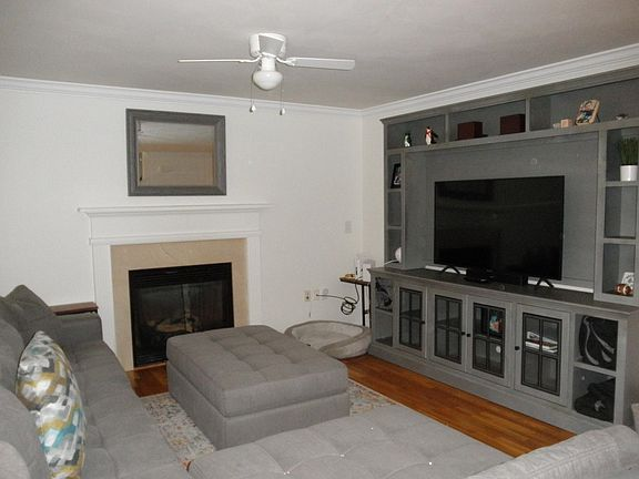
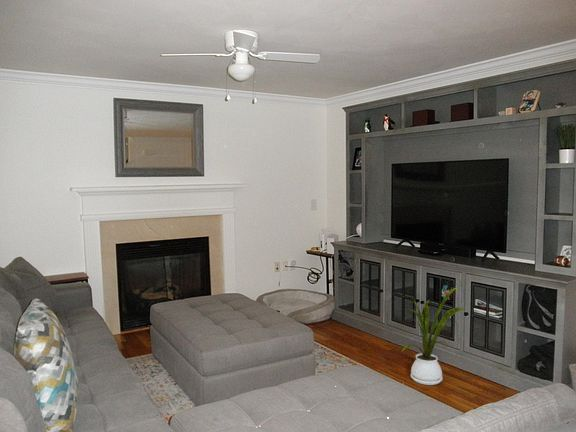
+ house plant [401,286,464,386]
